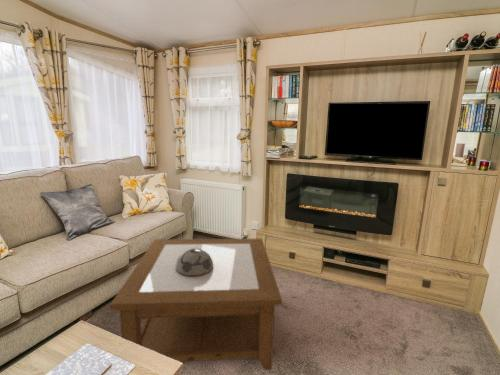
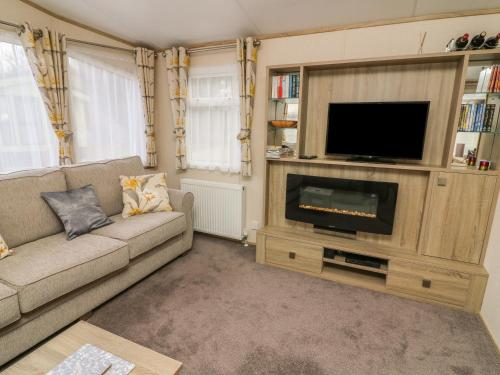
- decorative bowl [175,248,214,277]
- coffee table [108,238,283,371]
